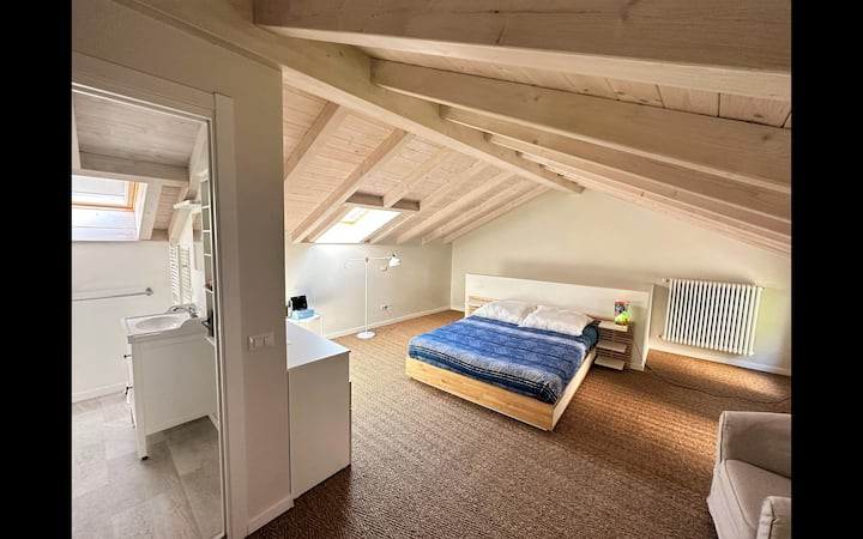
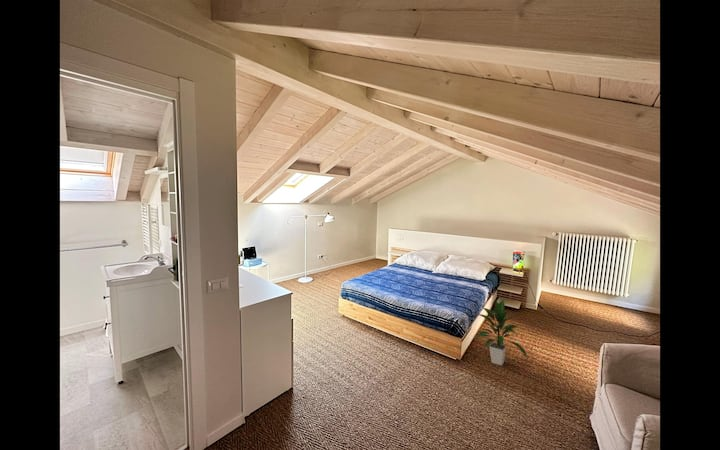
+ indoor plant [474,298,529,366]
